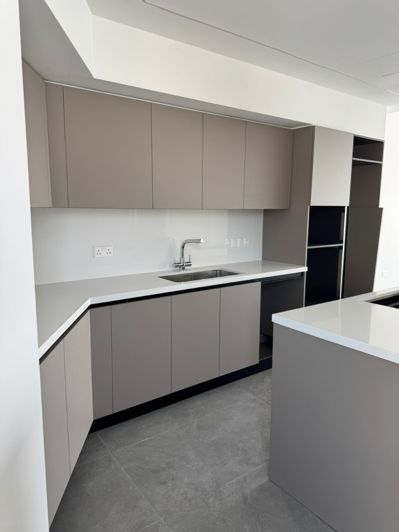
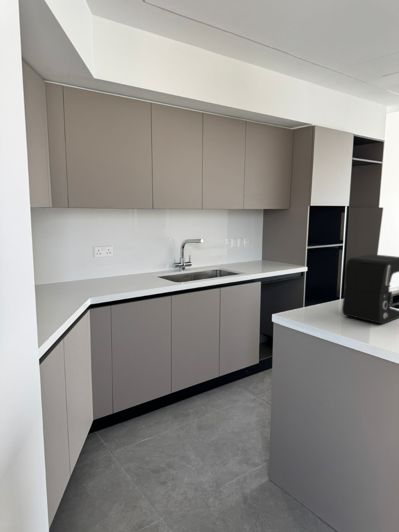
+ coffee maker [341,253,399,325]
